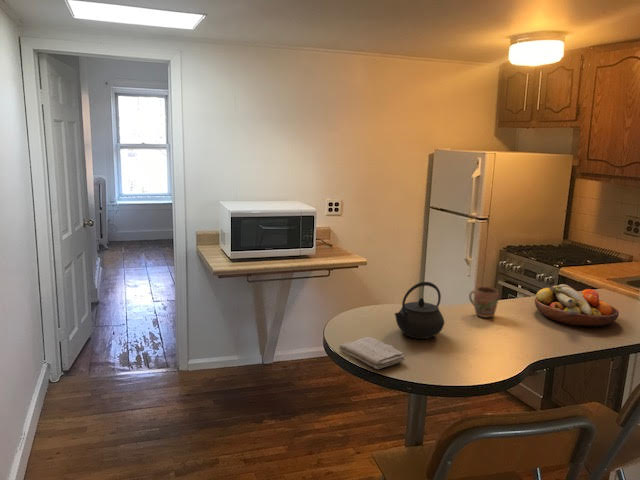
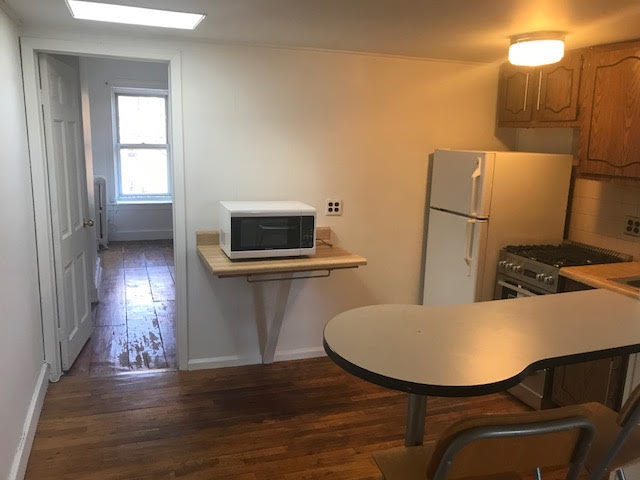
- fruit bowl [534,283,620,328]
- kettle [394,281,445,340]
- mug [468,286,500,318]
- washcloth [338,336,406,370]
